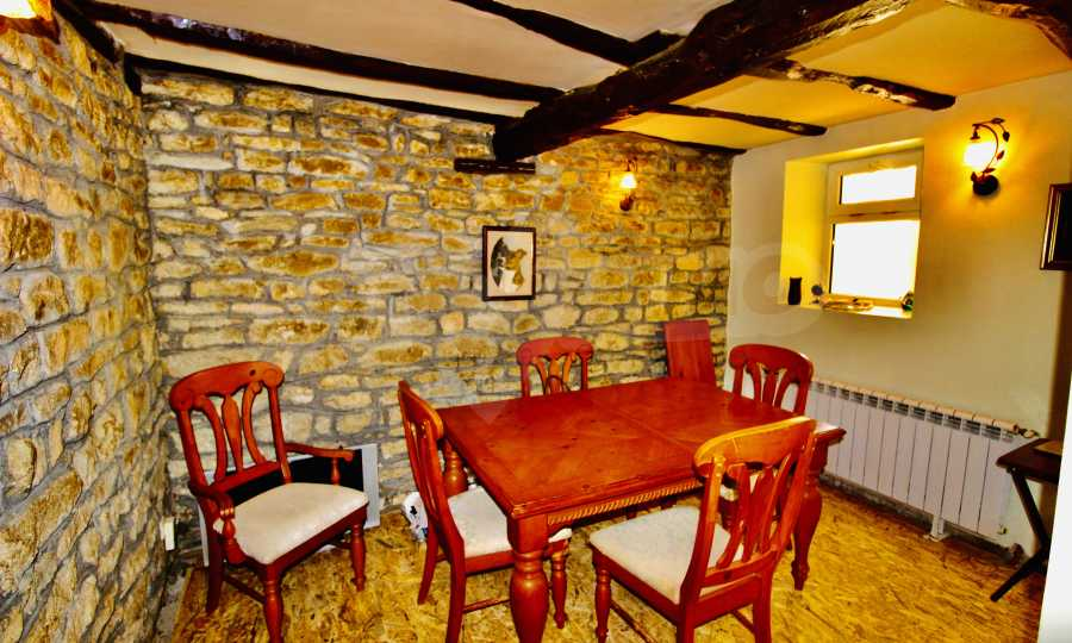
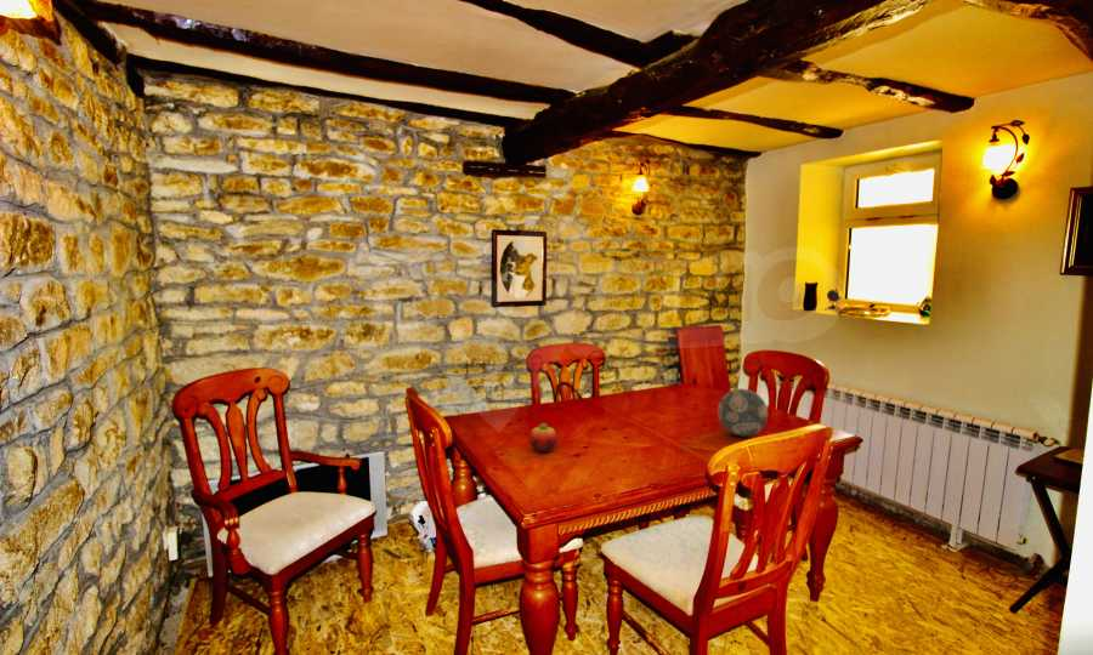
+ decorative ball [717,388,769,438]
+ fruit [528,422,559,454]
